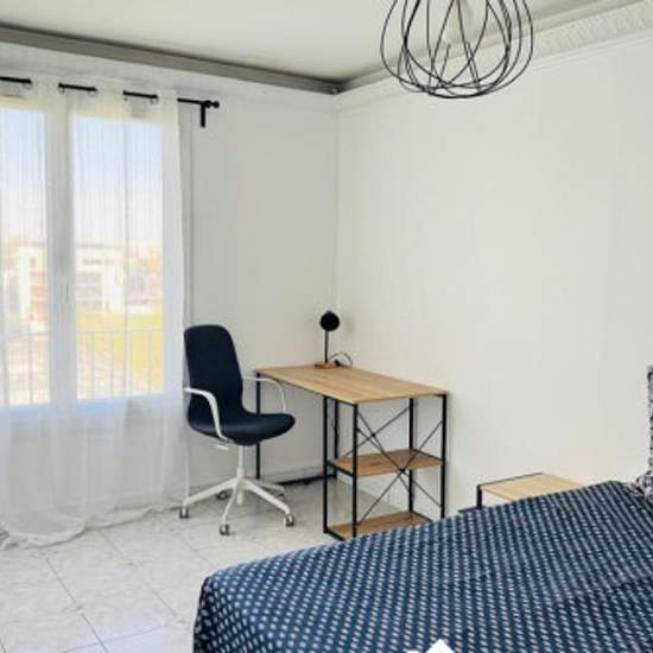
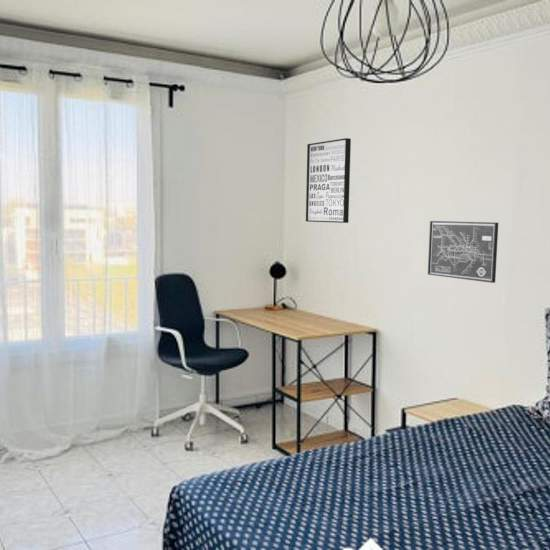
+ wall art [427,220,499,284]
+ wall art [305,137,352,224]
